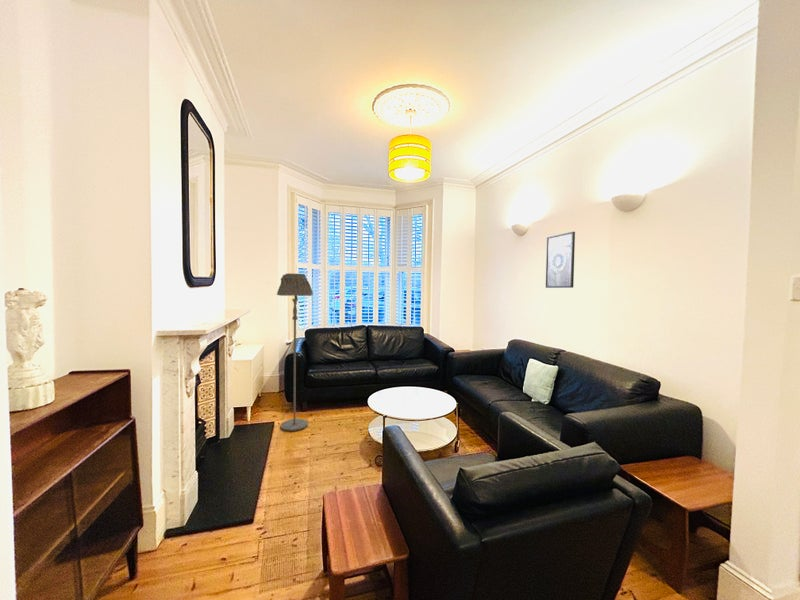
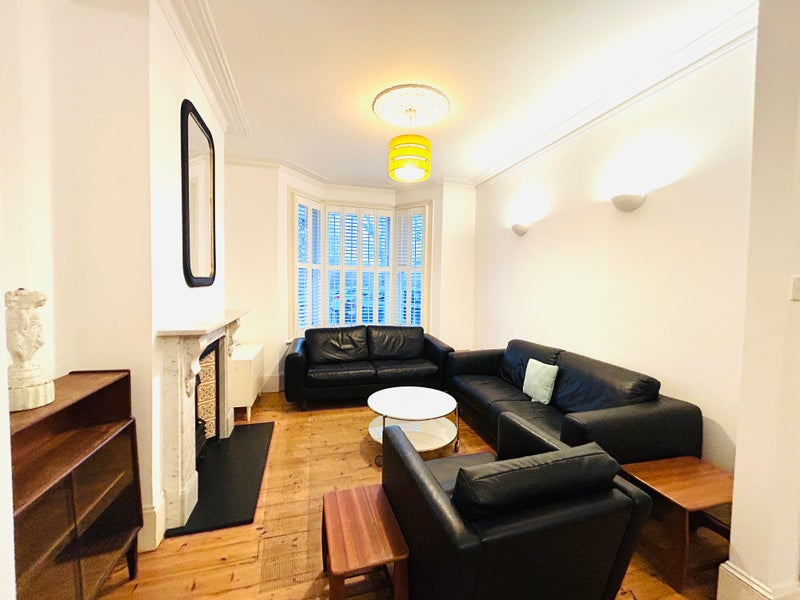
- floor lamp [276,272,314,432]
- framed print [545,231,576,289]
